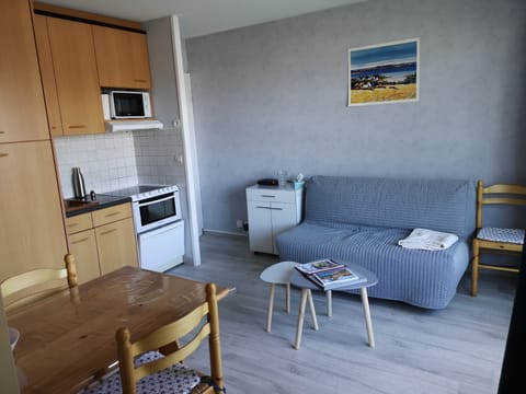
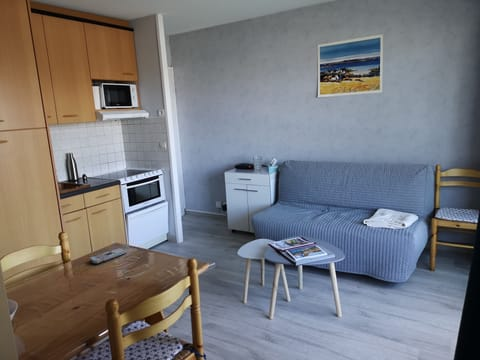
+ remote control [88,247,128,265]
